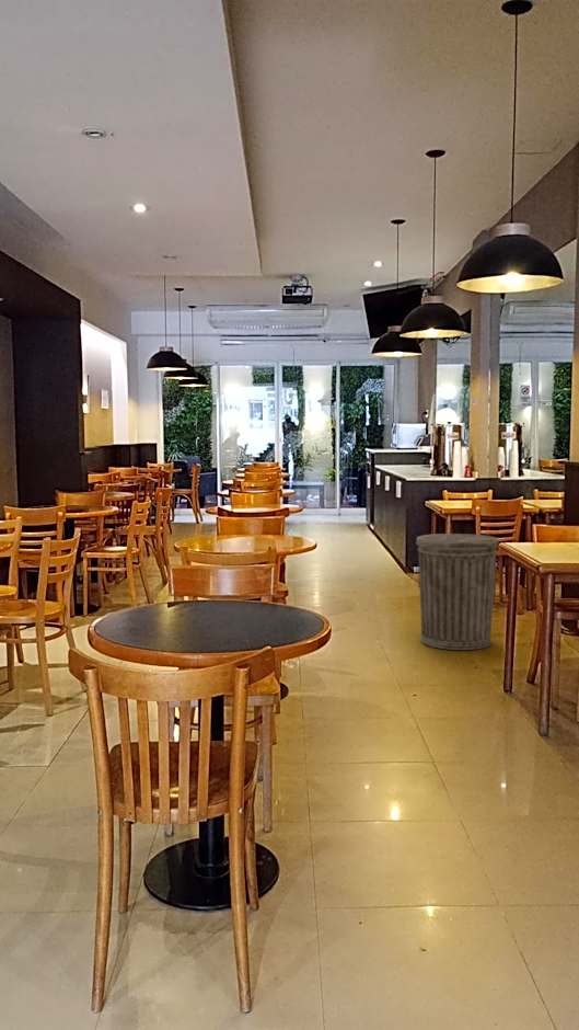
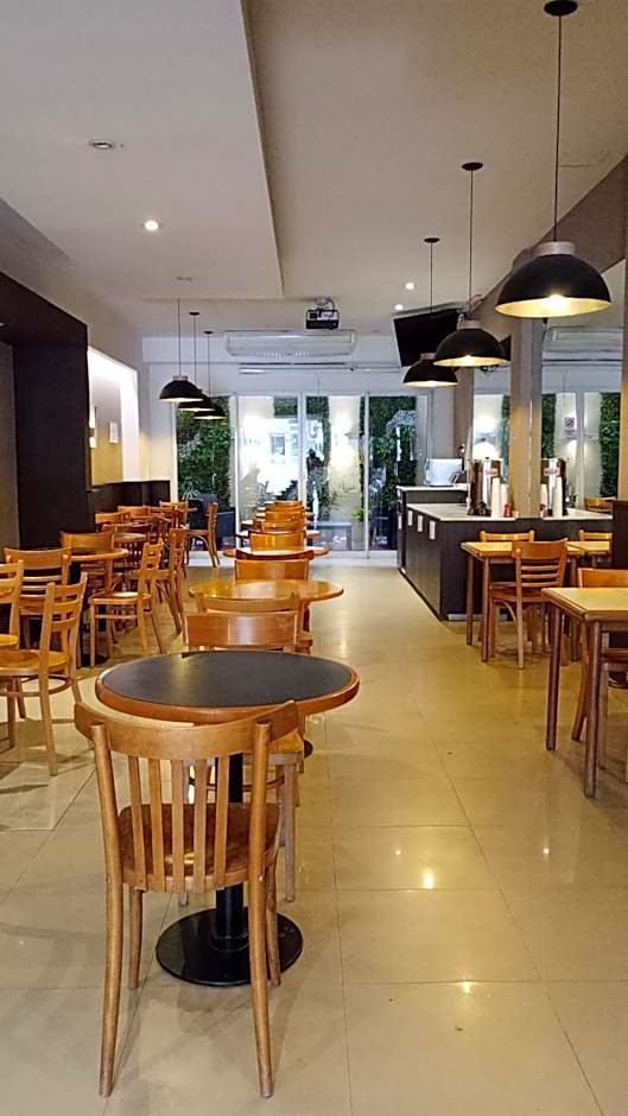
- trash can [415,533,500,651]
